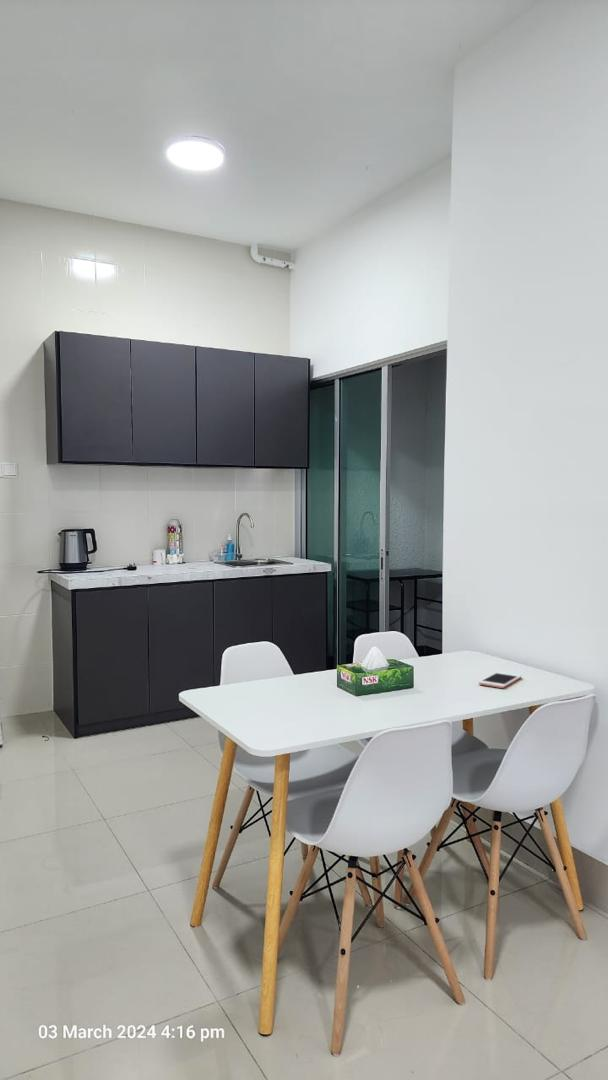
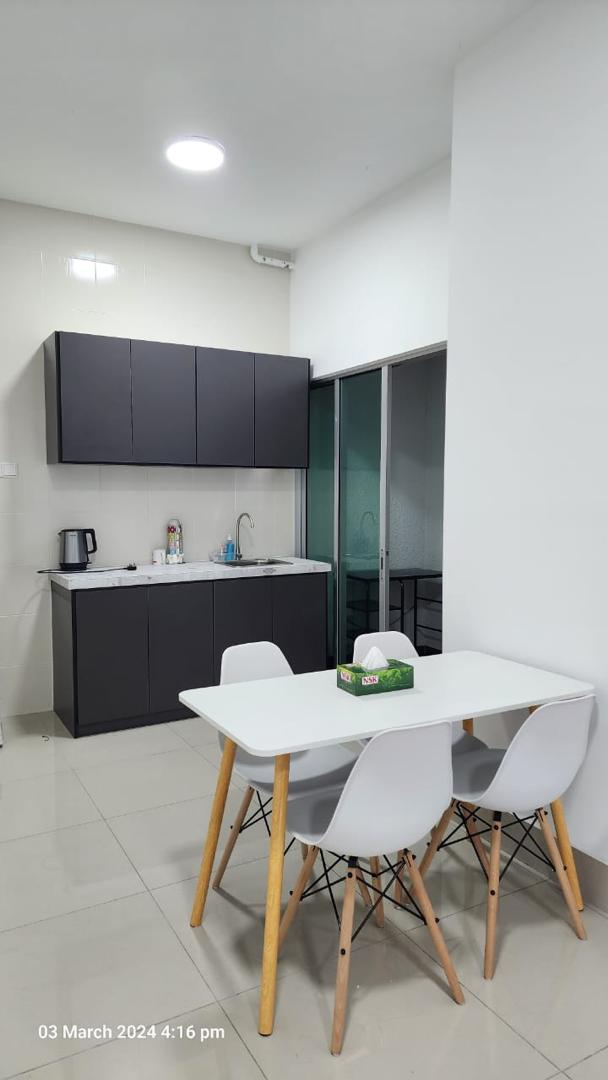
- cell phone [478,671,523,689]
